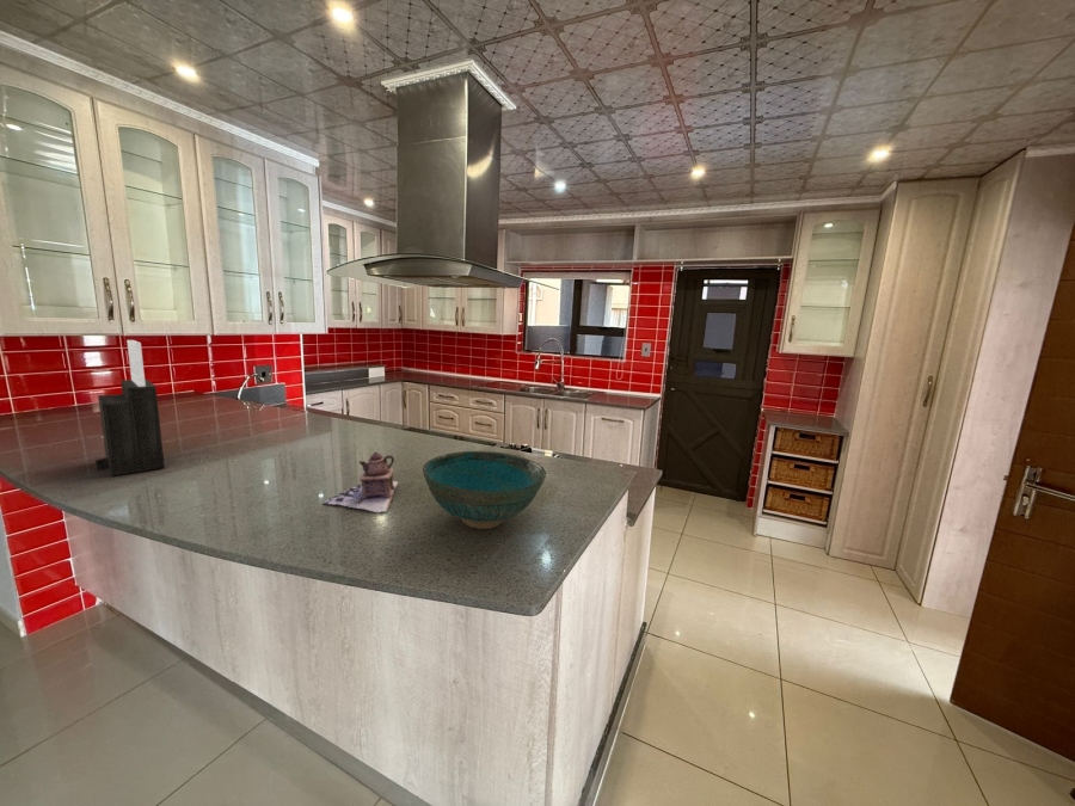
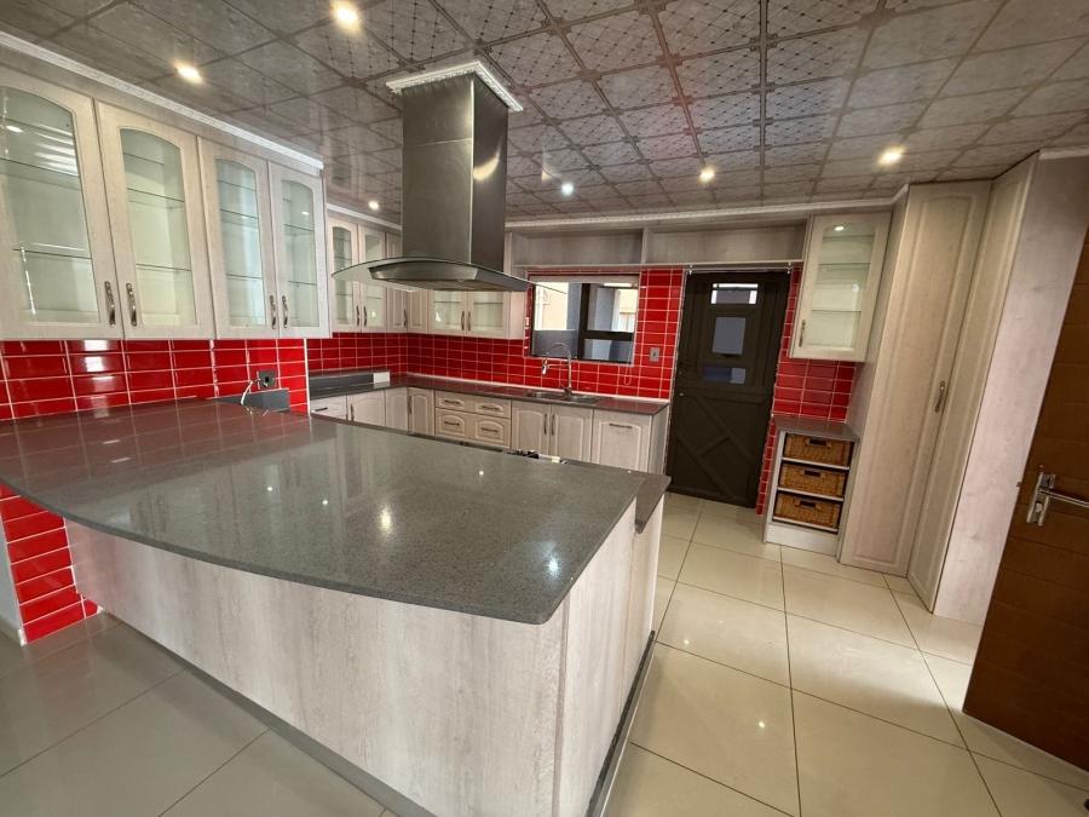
- bowl [422,450,547,530]
- teapot [321,451,399,515]
- knife block [94,339,166,478]
